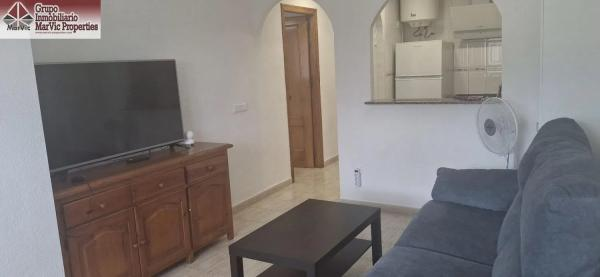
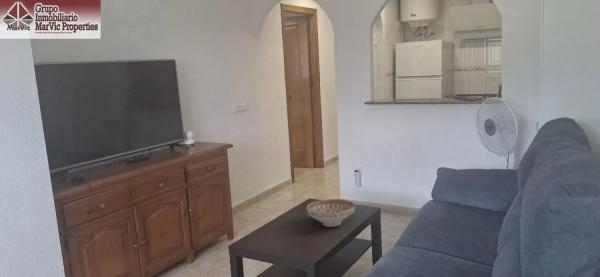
+ decorative bowl [306,198,356,228]
